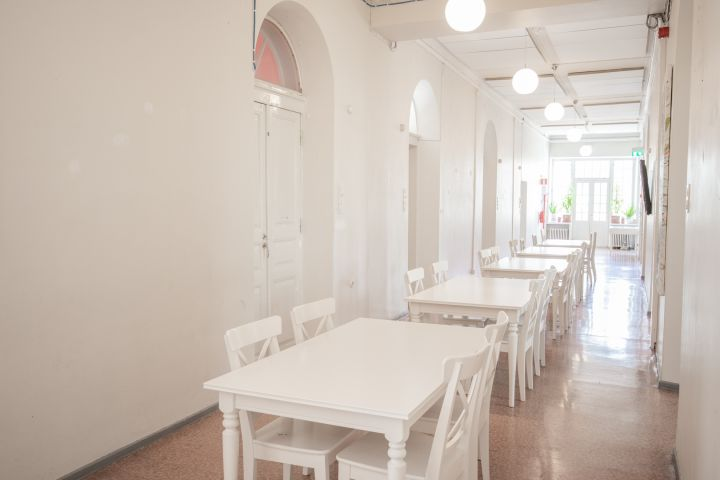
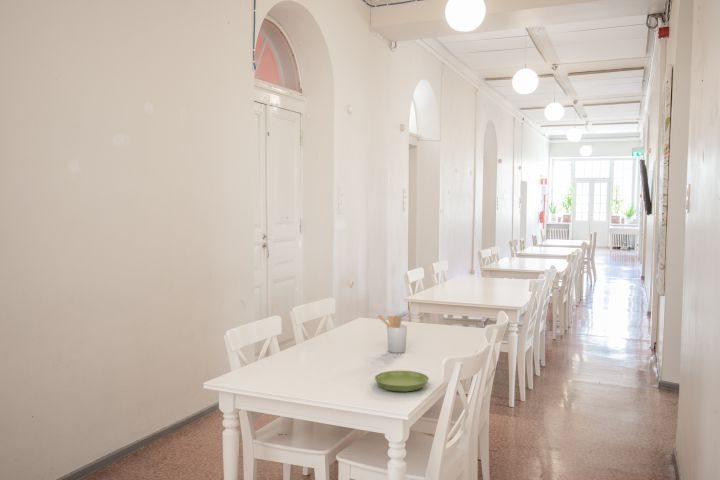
+ utensil holder [376,313,408,354]
+ saucer [374,370,430,392]
